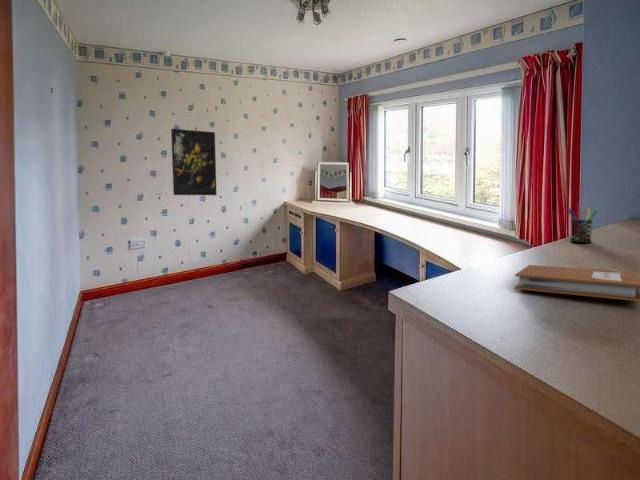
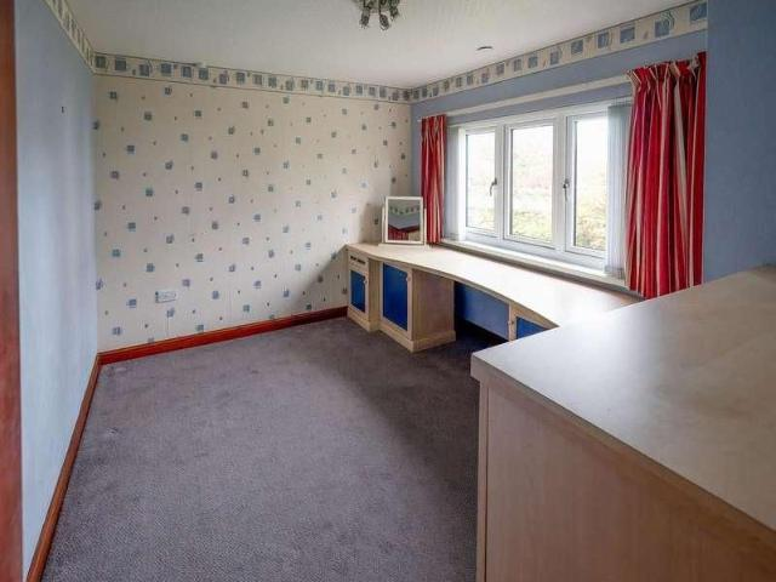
- notebook [514,264,640,302]
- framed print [170,128,218,196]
- pen holder [567,203,599,244]
